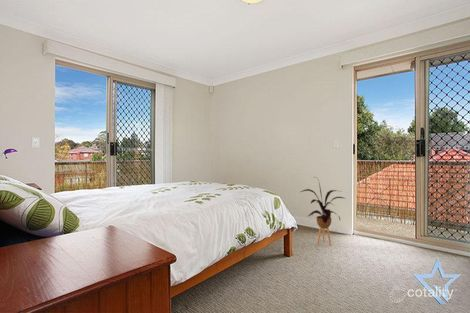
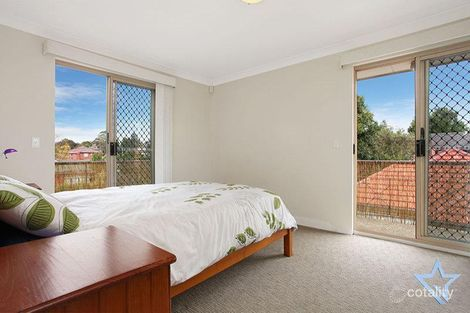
- house plant [300,176,347,246]
